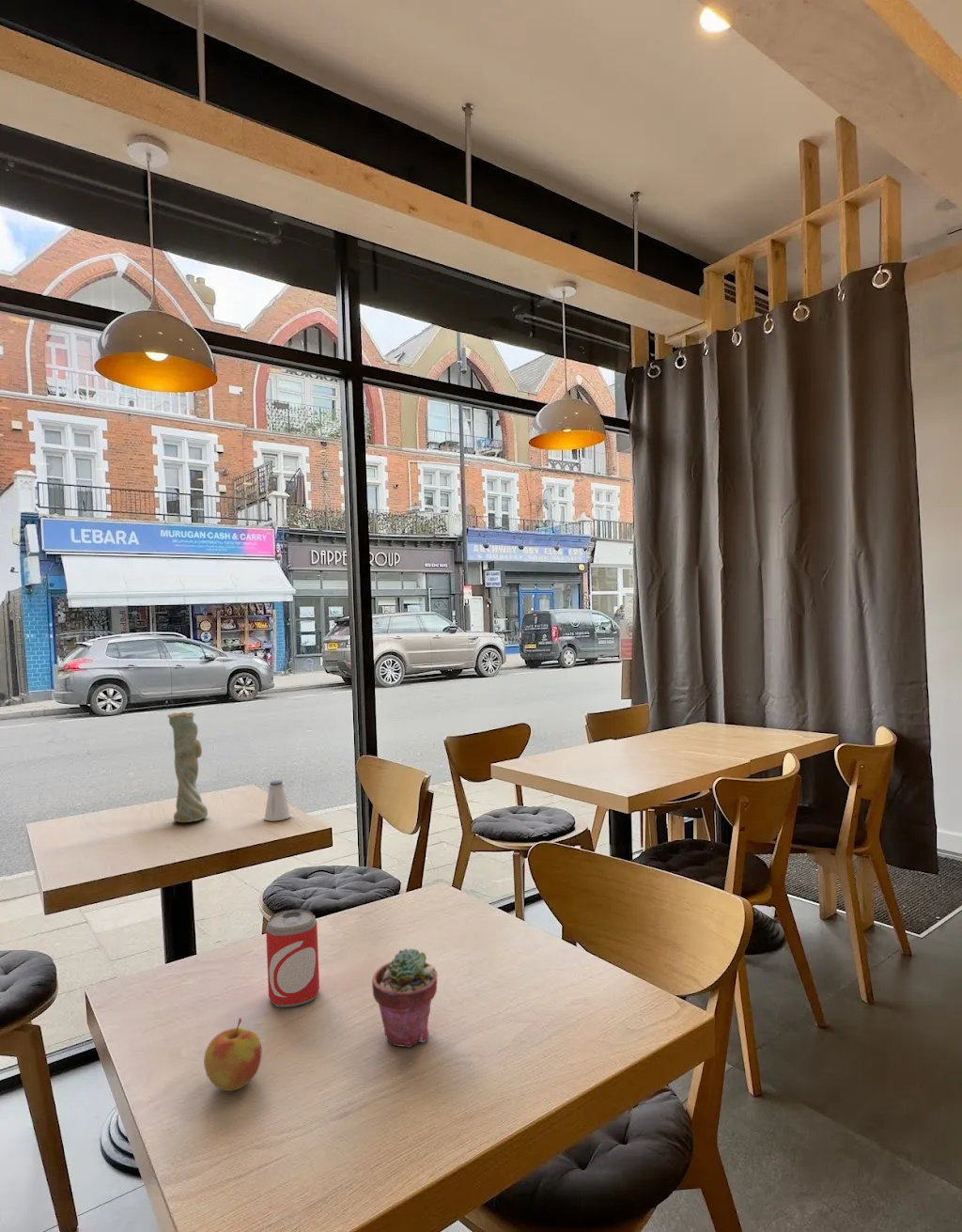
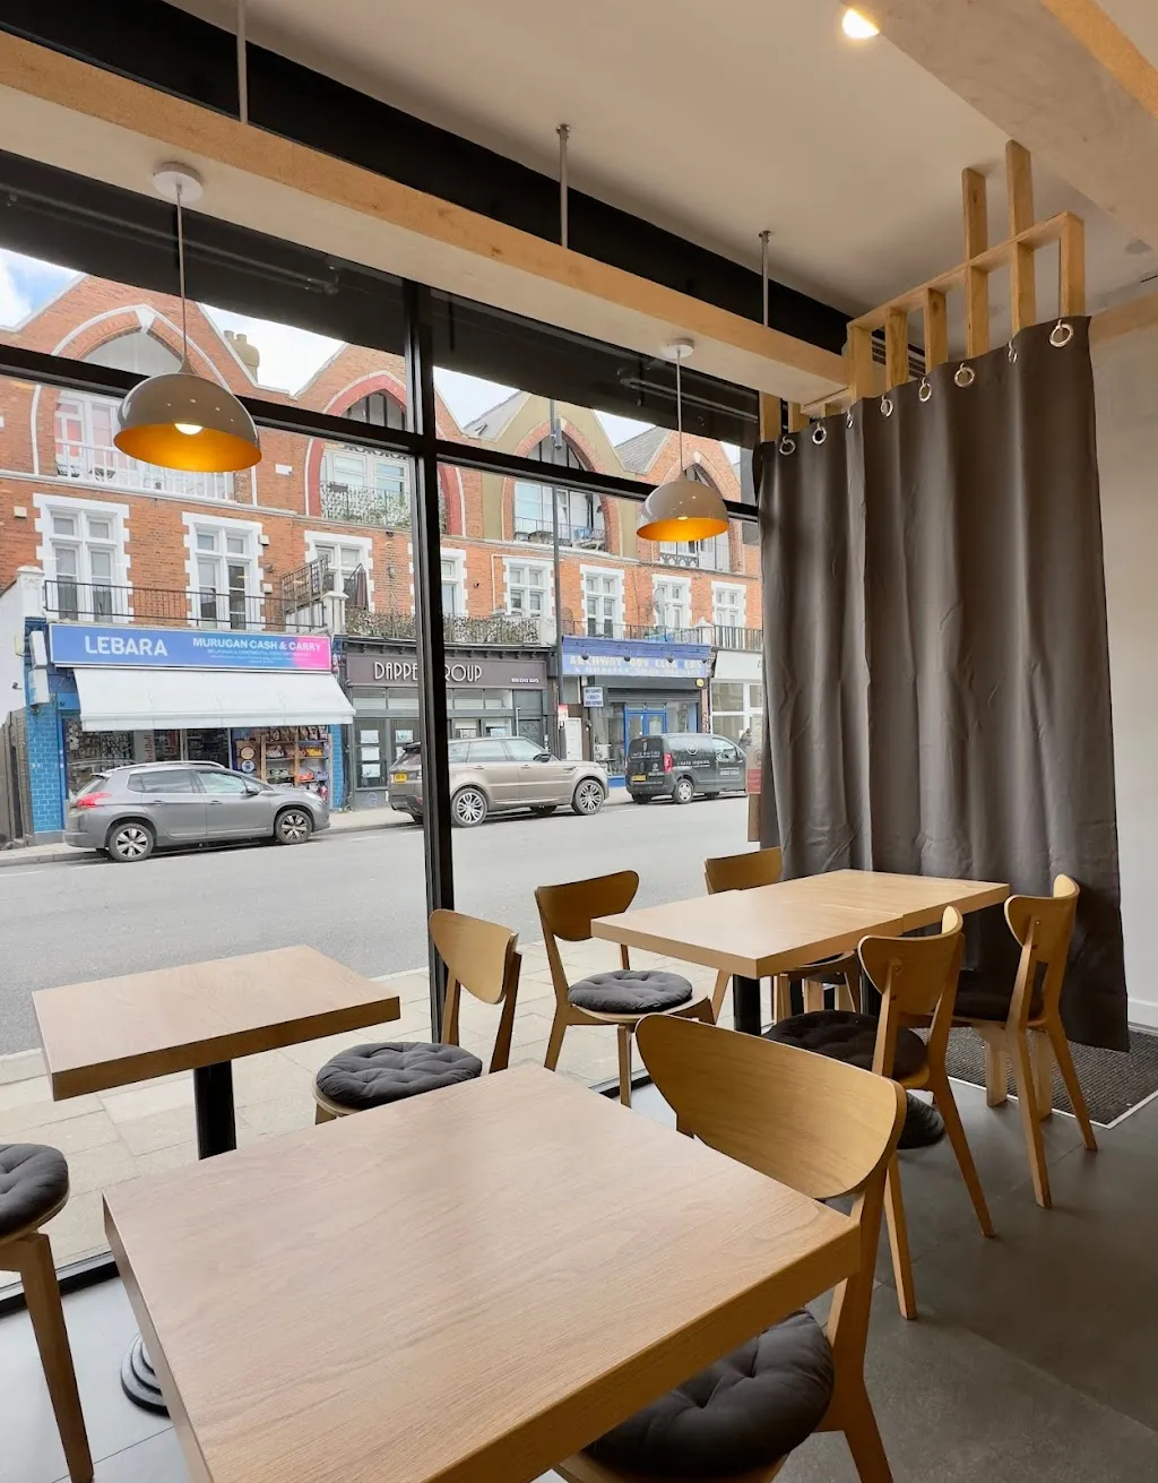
- saltshaker [263,779,291,822]
- beer can [265,908,320,1008]
- vase [166,711,209,823]
- apple [203,1017,263,1092]
- potted succulent [371,947,439,1048]
